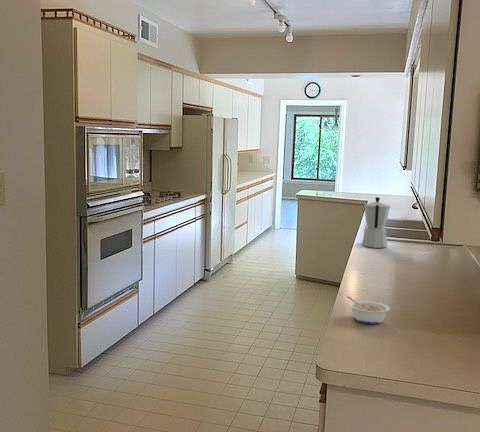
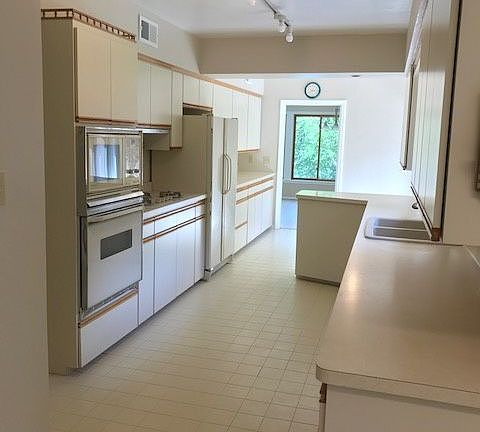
- moka pot [361,196,391,249]
- legume [346,295,391,325]
